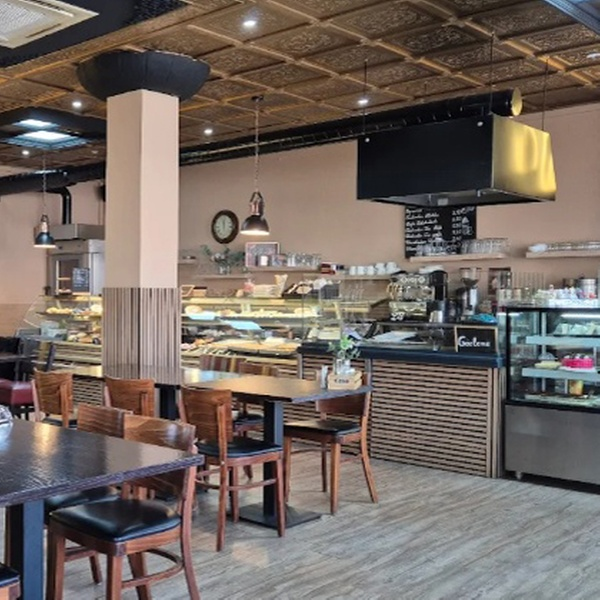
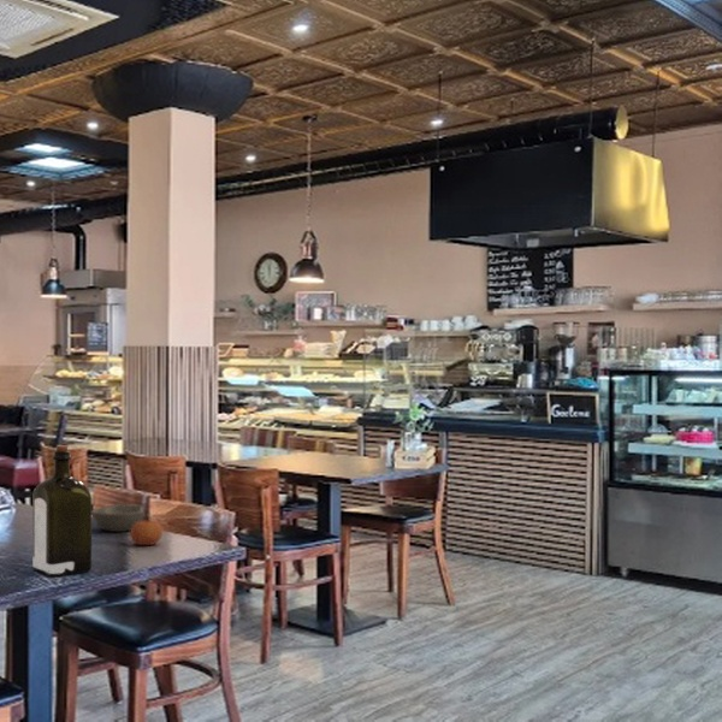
+ bowl [91,502,144,533]
+ liquor [31,444,93,578]
+ apple [129,510,164,546]
